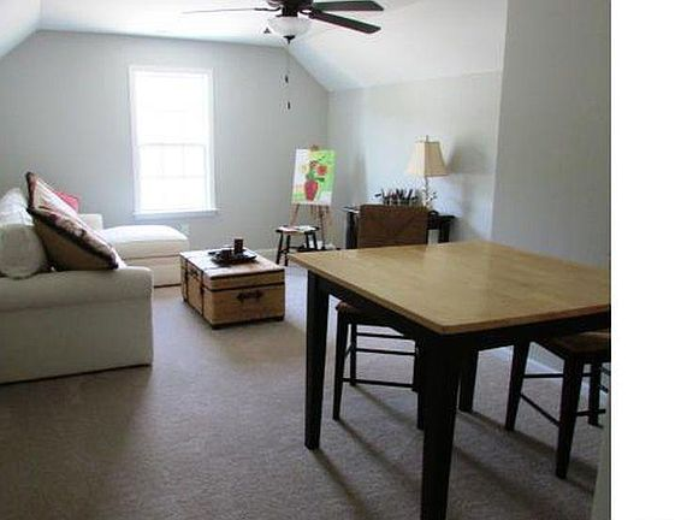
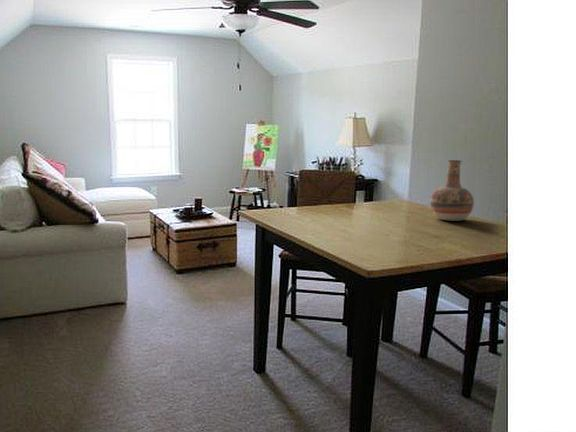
+ vase [429,159,475,222]
